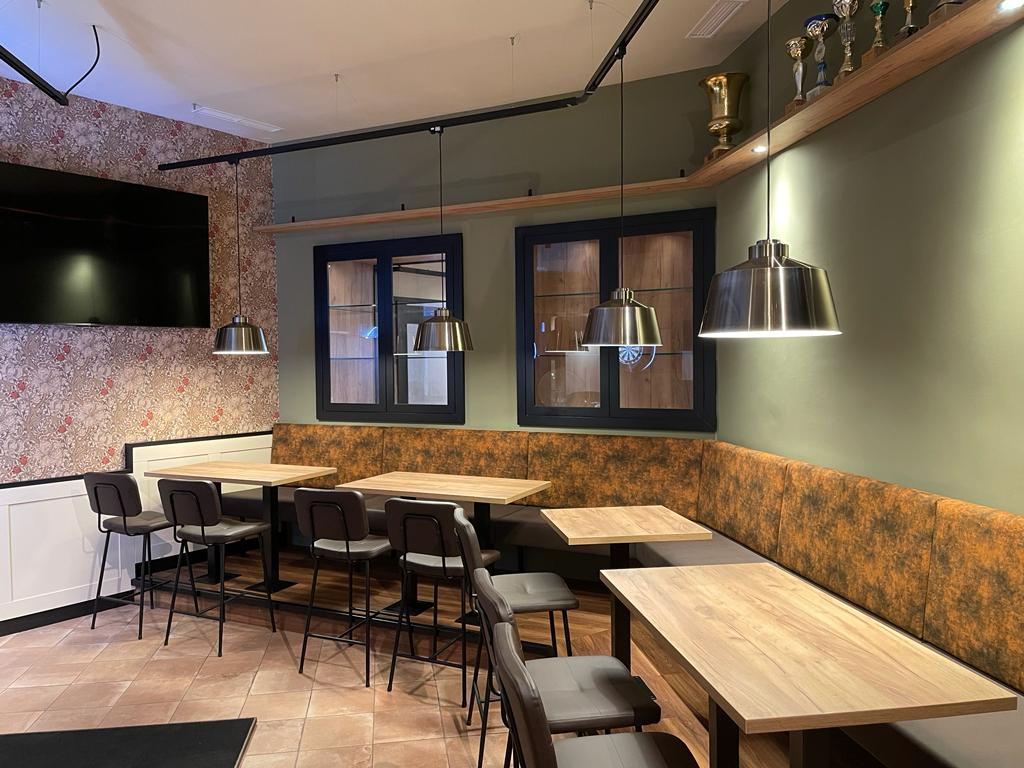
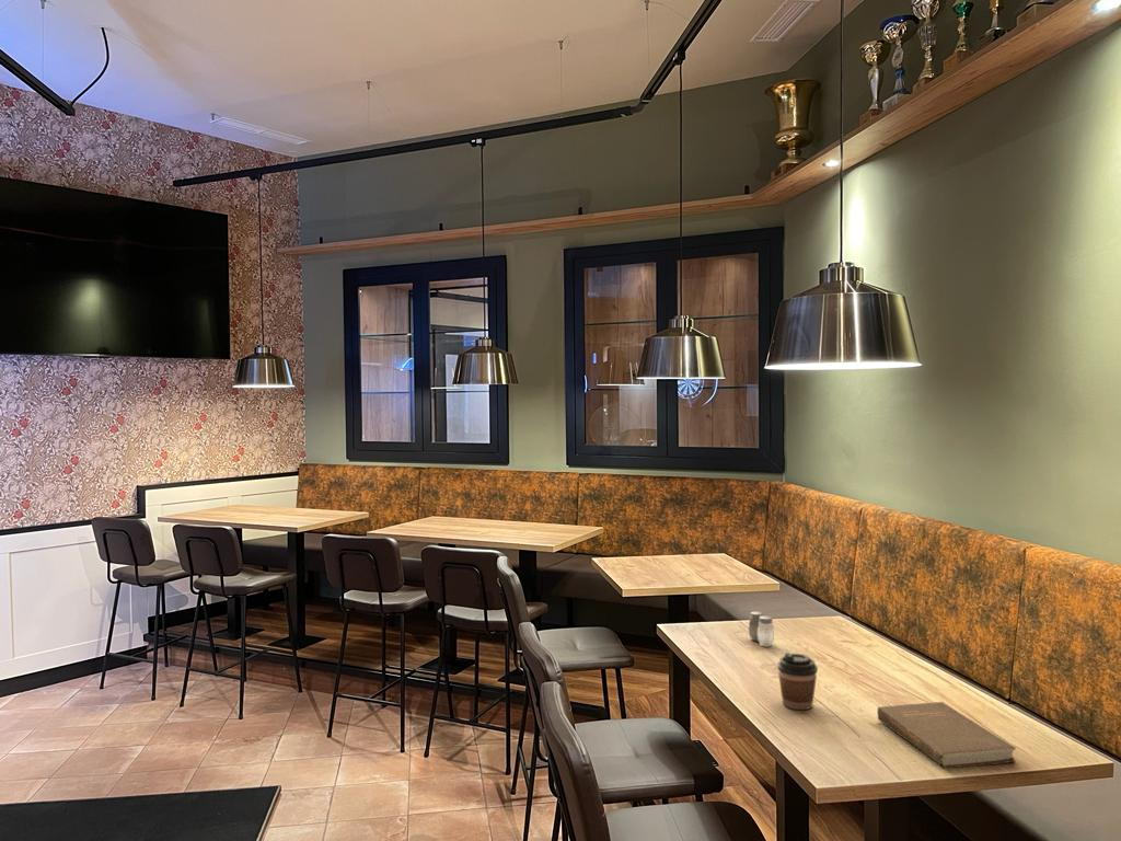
+ book [876,701,1017,770]
+ coffee cup [776,652,819,711]
+ salt and pepper shaker [748,610,775,647]
